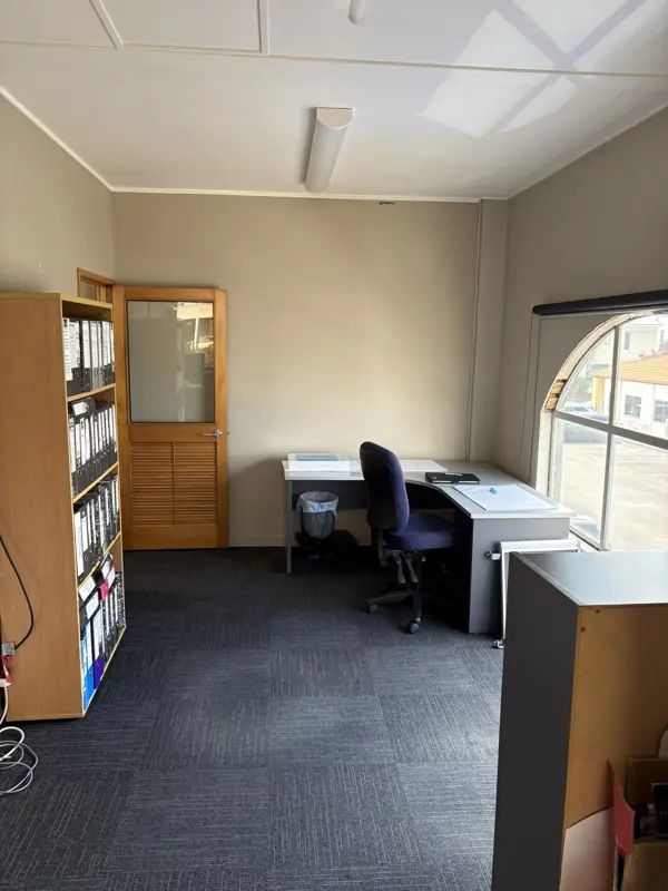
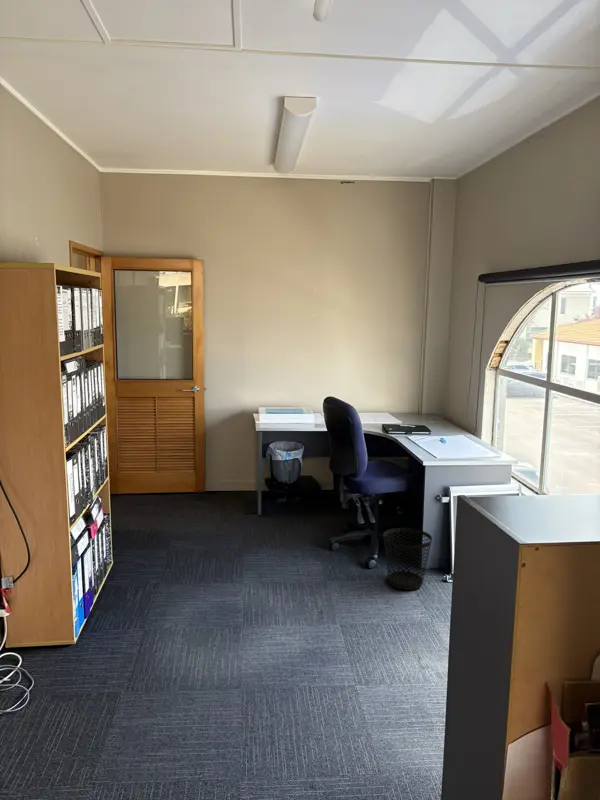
+ wastebasket [382,527,433,591]
